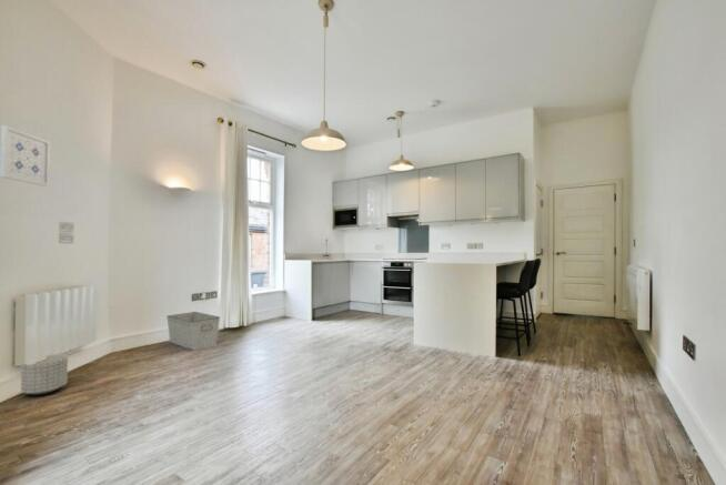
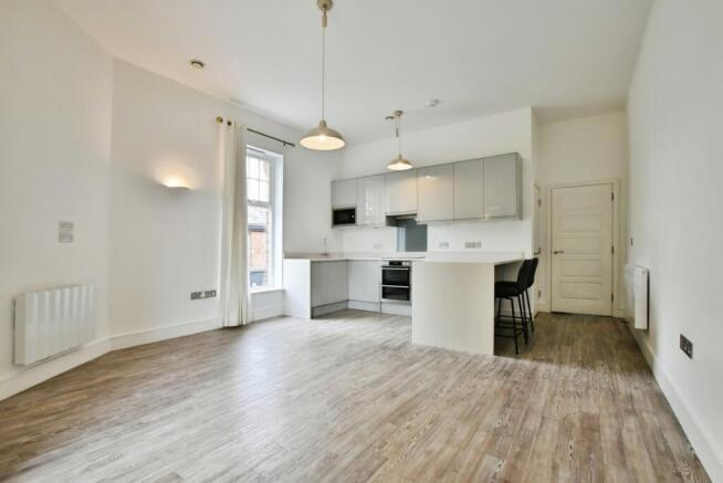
- storage bin [165,311,221,352]
- planter [20,353,69,396]
- wall art [0,124,51,188]
